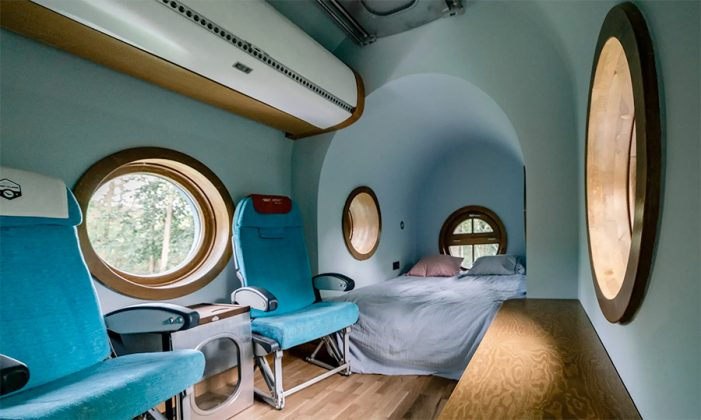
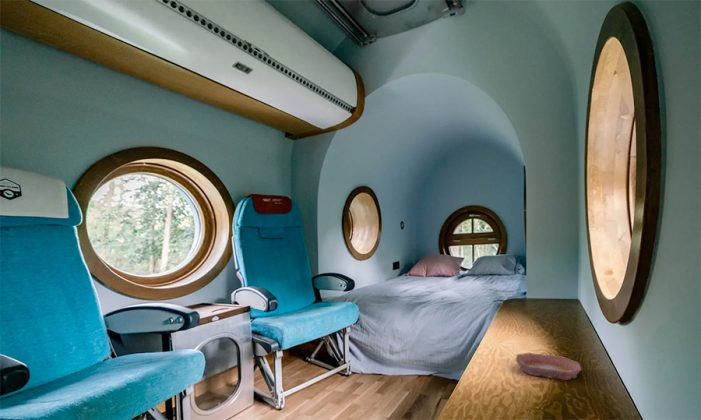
+ bowl [515,352,582,381]
